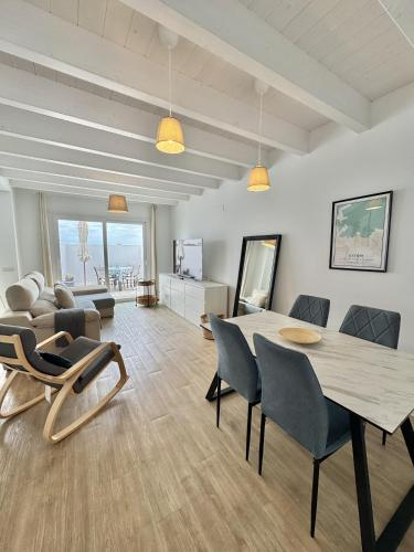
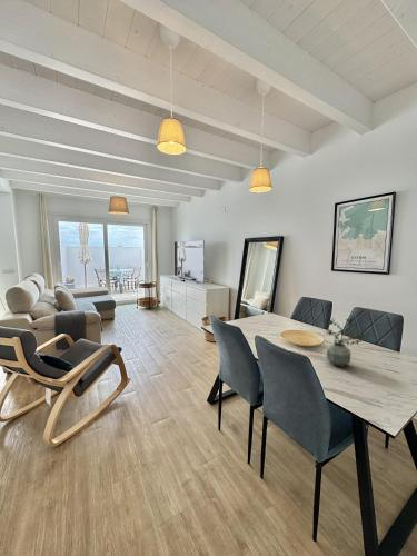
+ potted plant [325,317,365,368]
